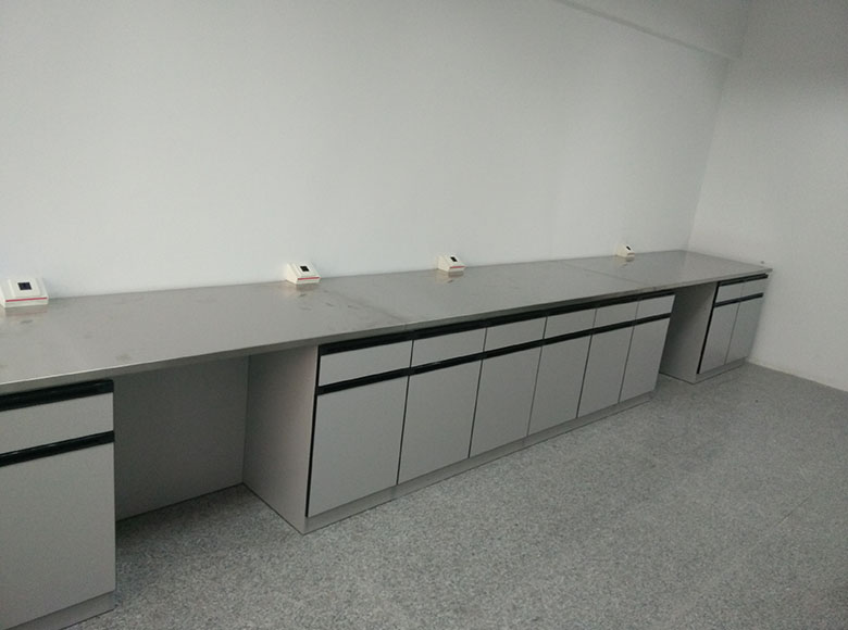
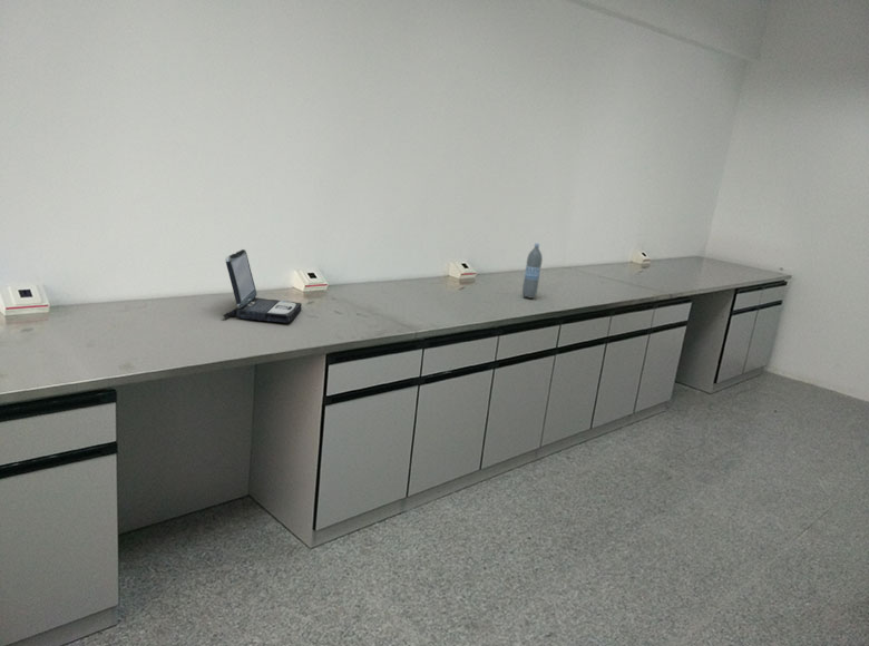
+ water bottle [521,242,544,300]
+ laptop [222,248,303,324]
